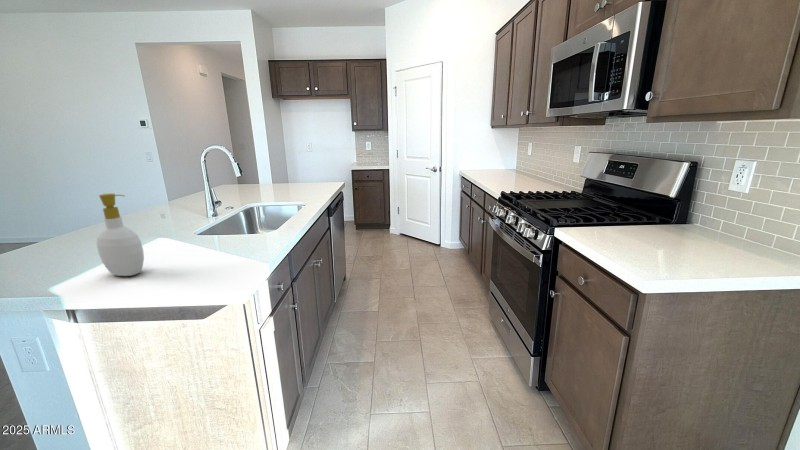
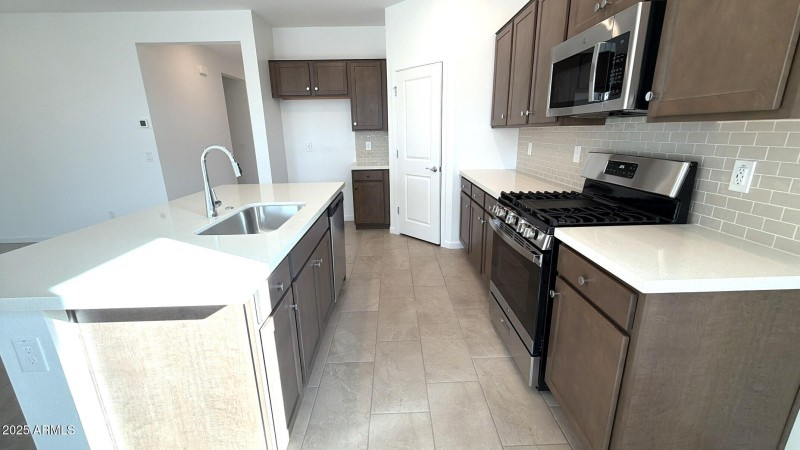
- soap bottle [96,192,145,277]
